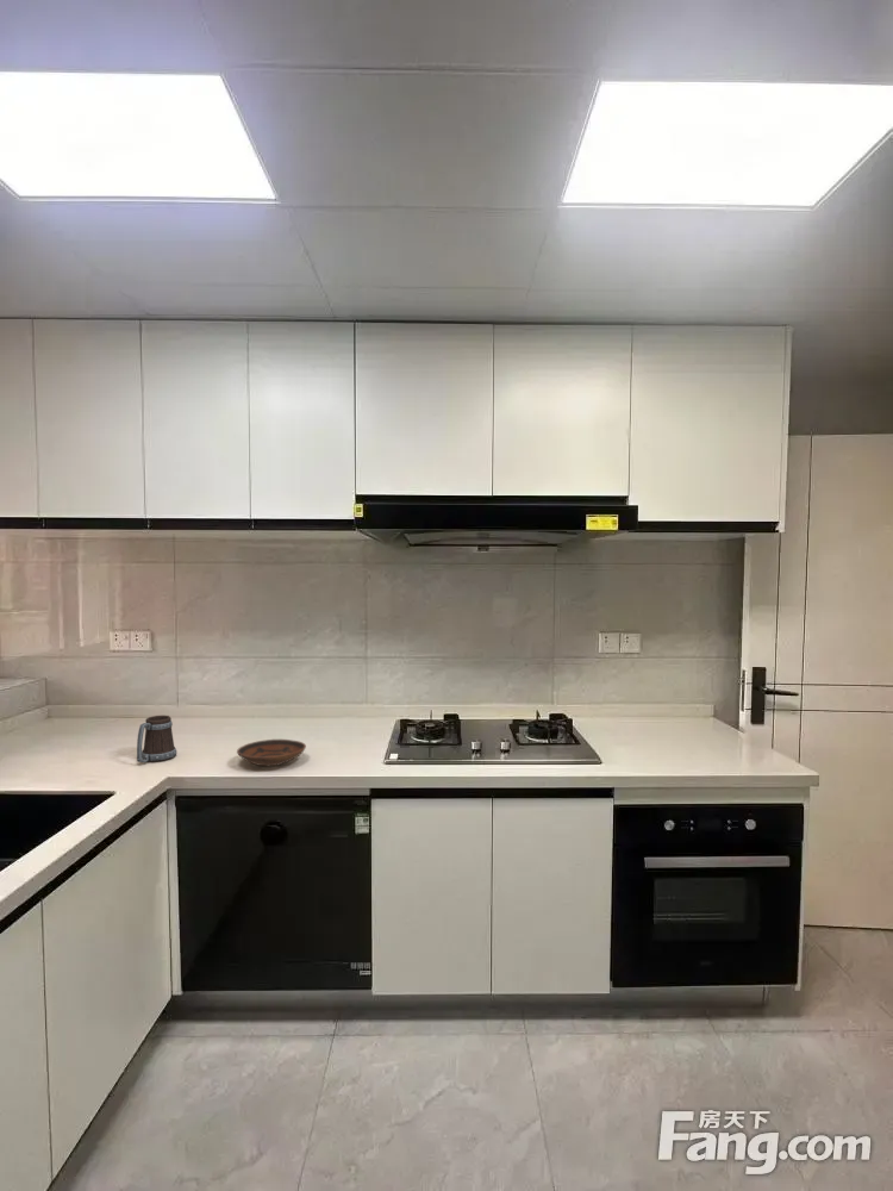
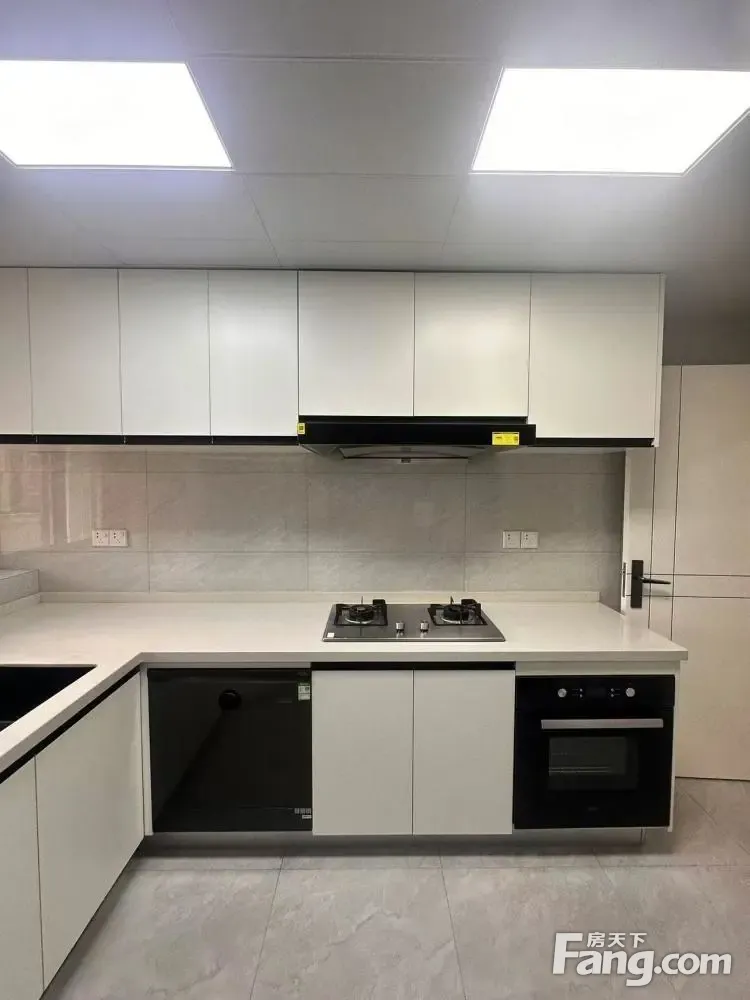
- mug [136,715,179,763]
- bowl [236,738,307,767]
